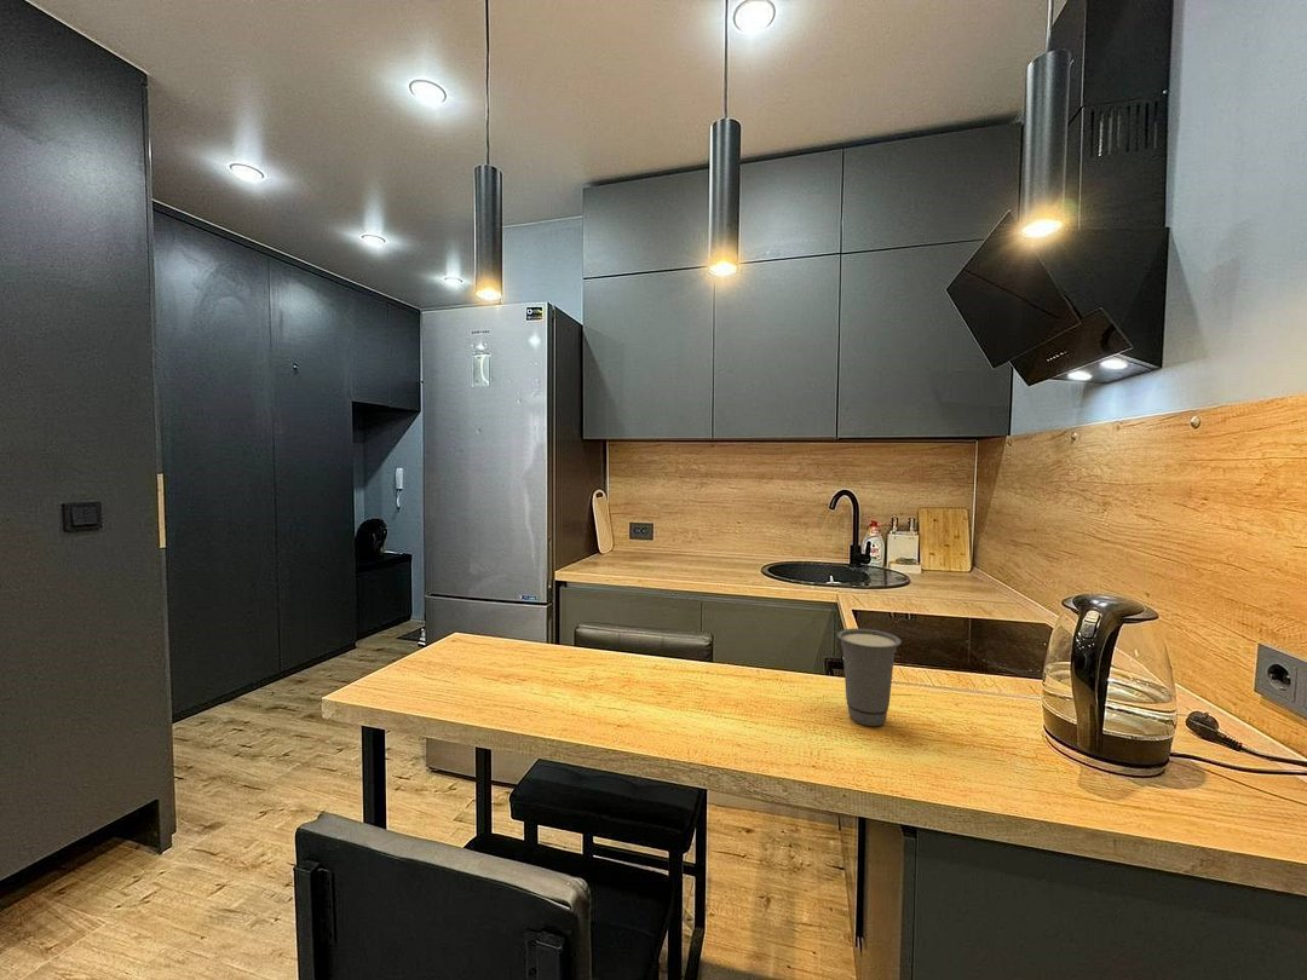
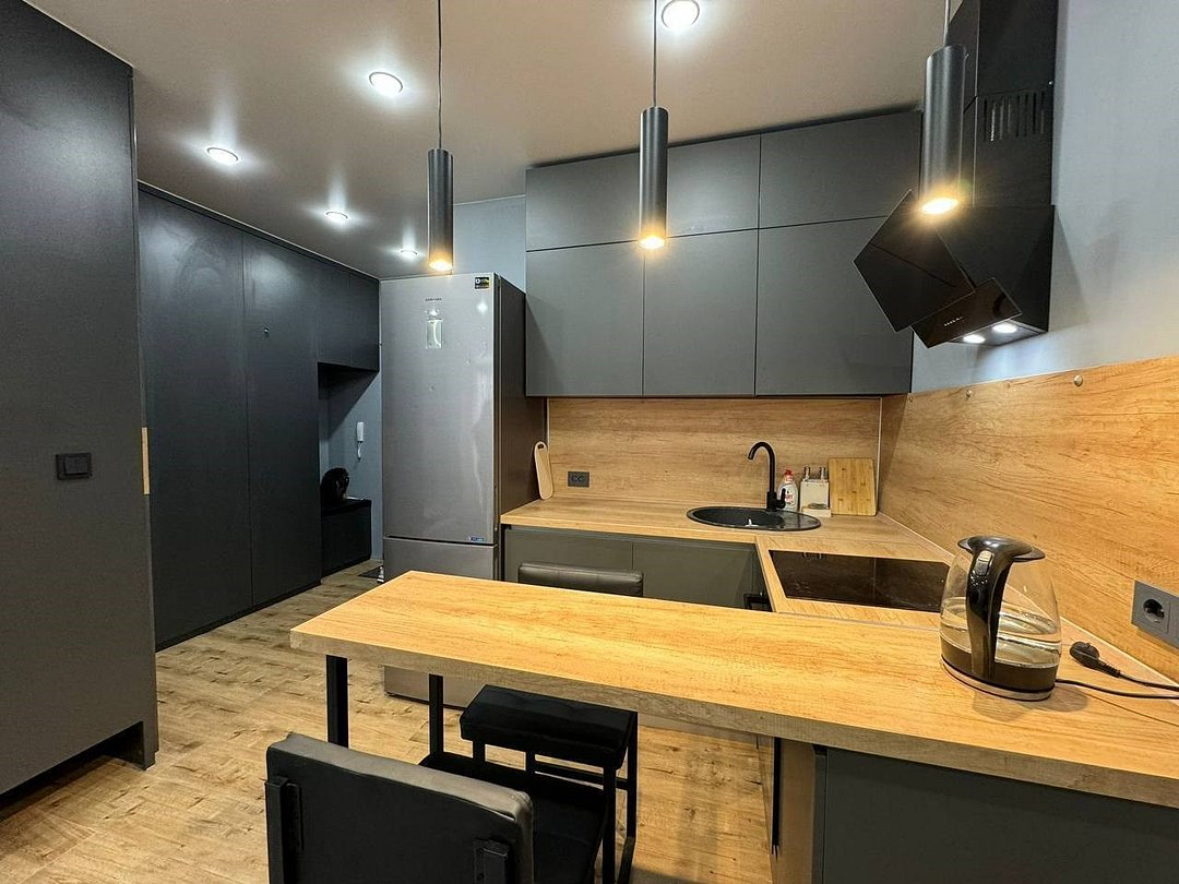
- cup [836,627,903,727]
